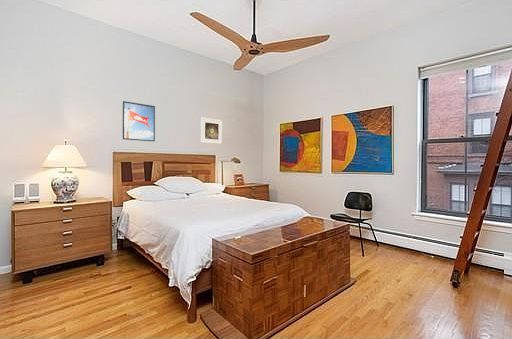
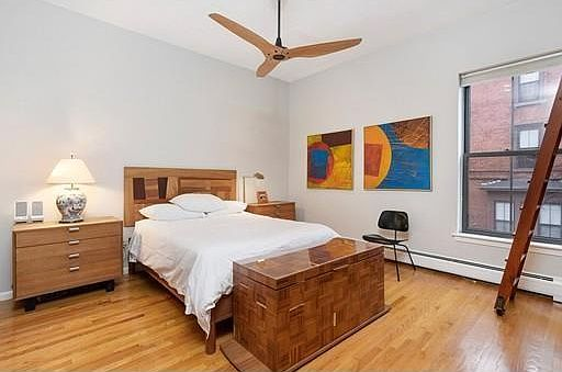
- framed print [122,100,156,142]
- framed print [200,117,223,145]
